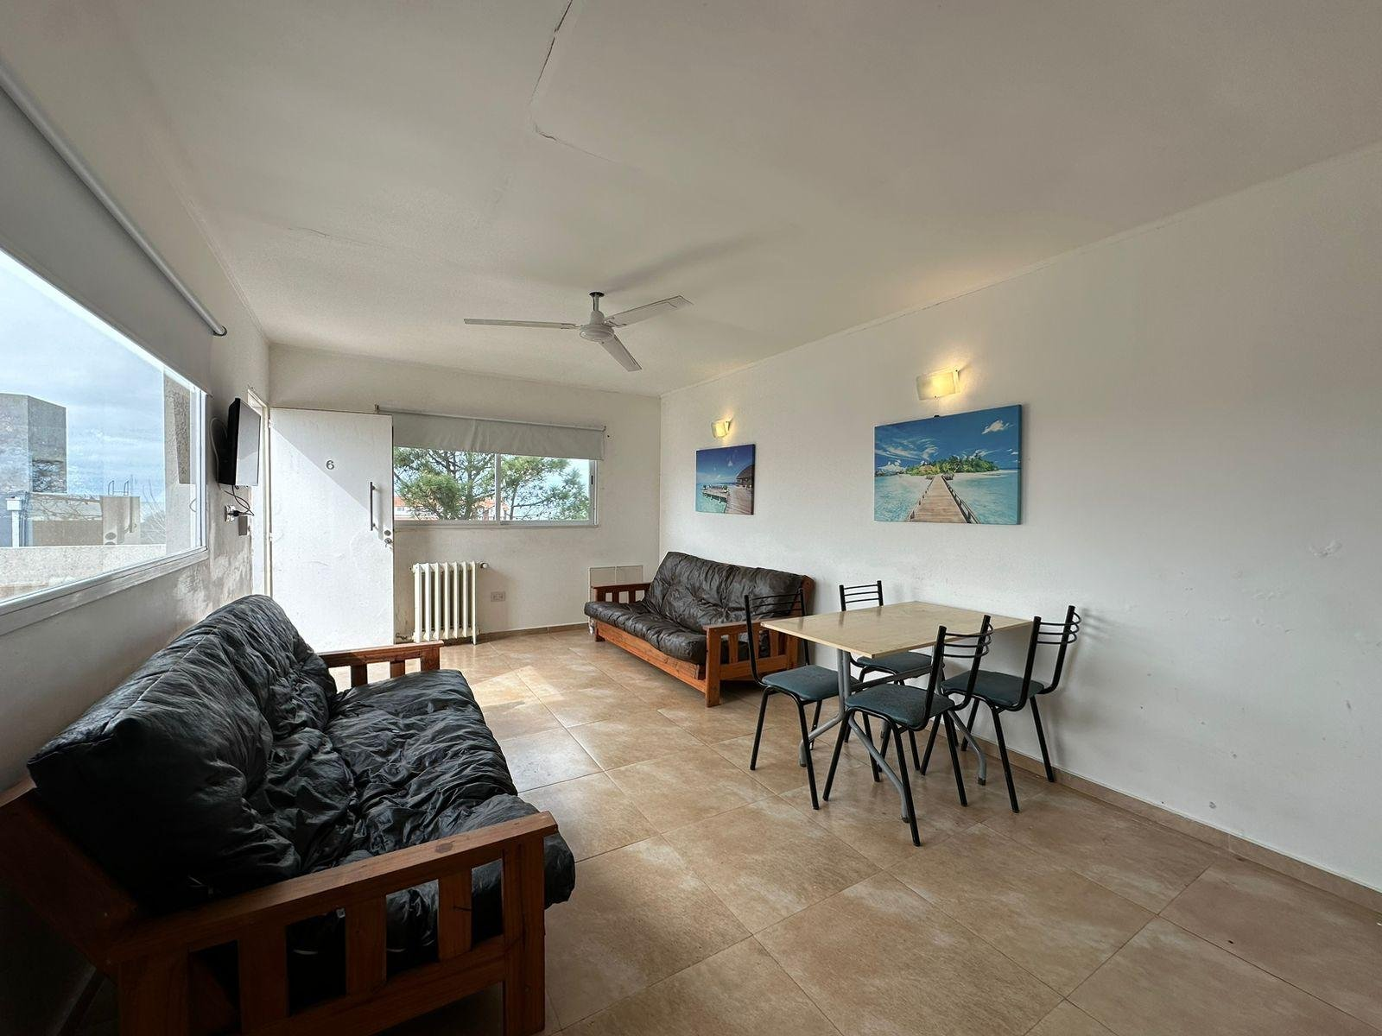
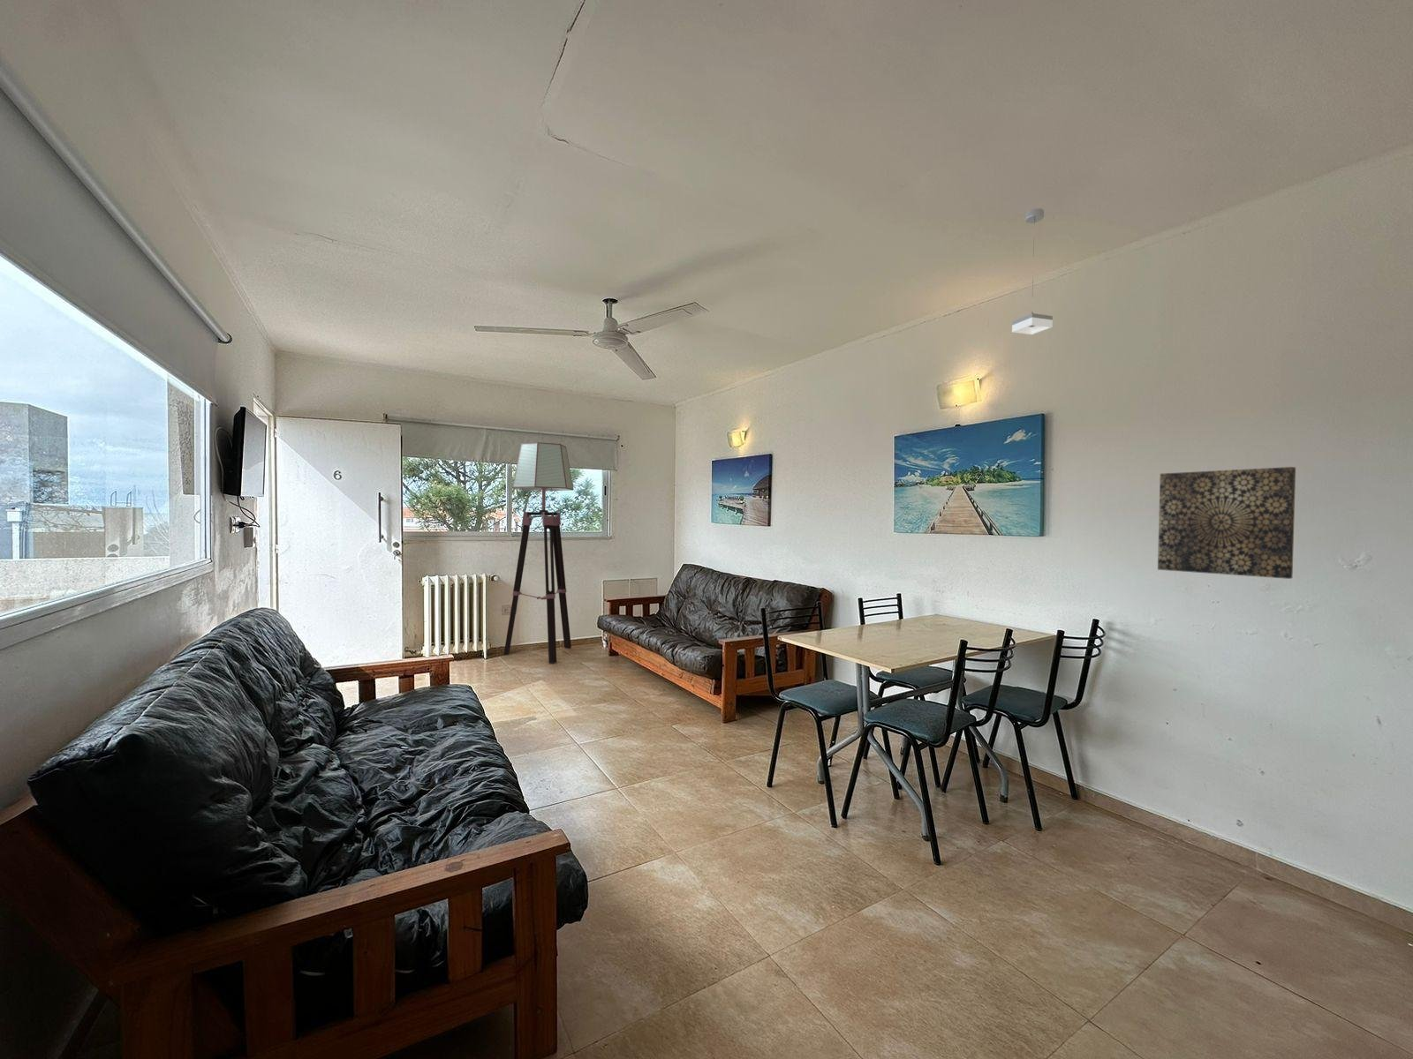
+ wall art [1157,466,1296,580]
+ floor lamp [503,442,574,664]
+ pendant lamp [1011,207,1054,335]
